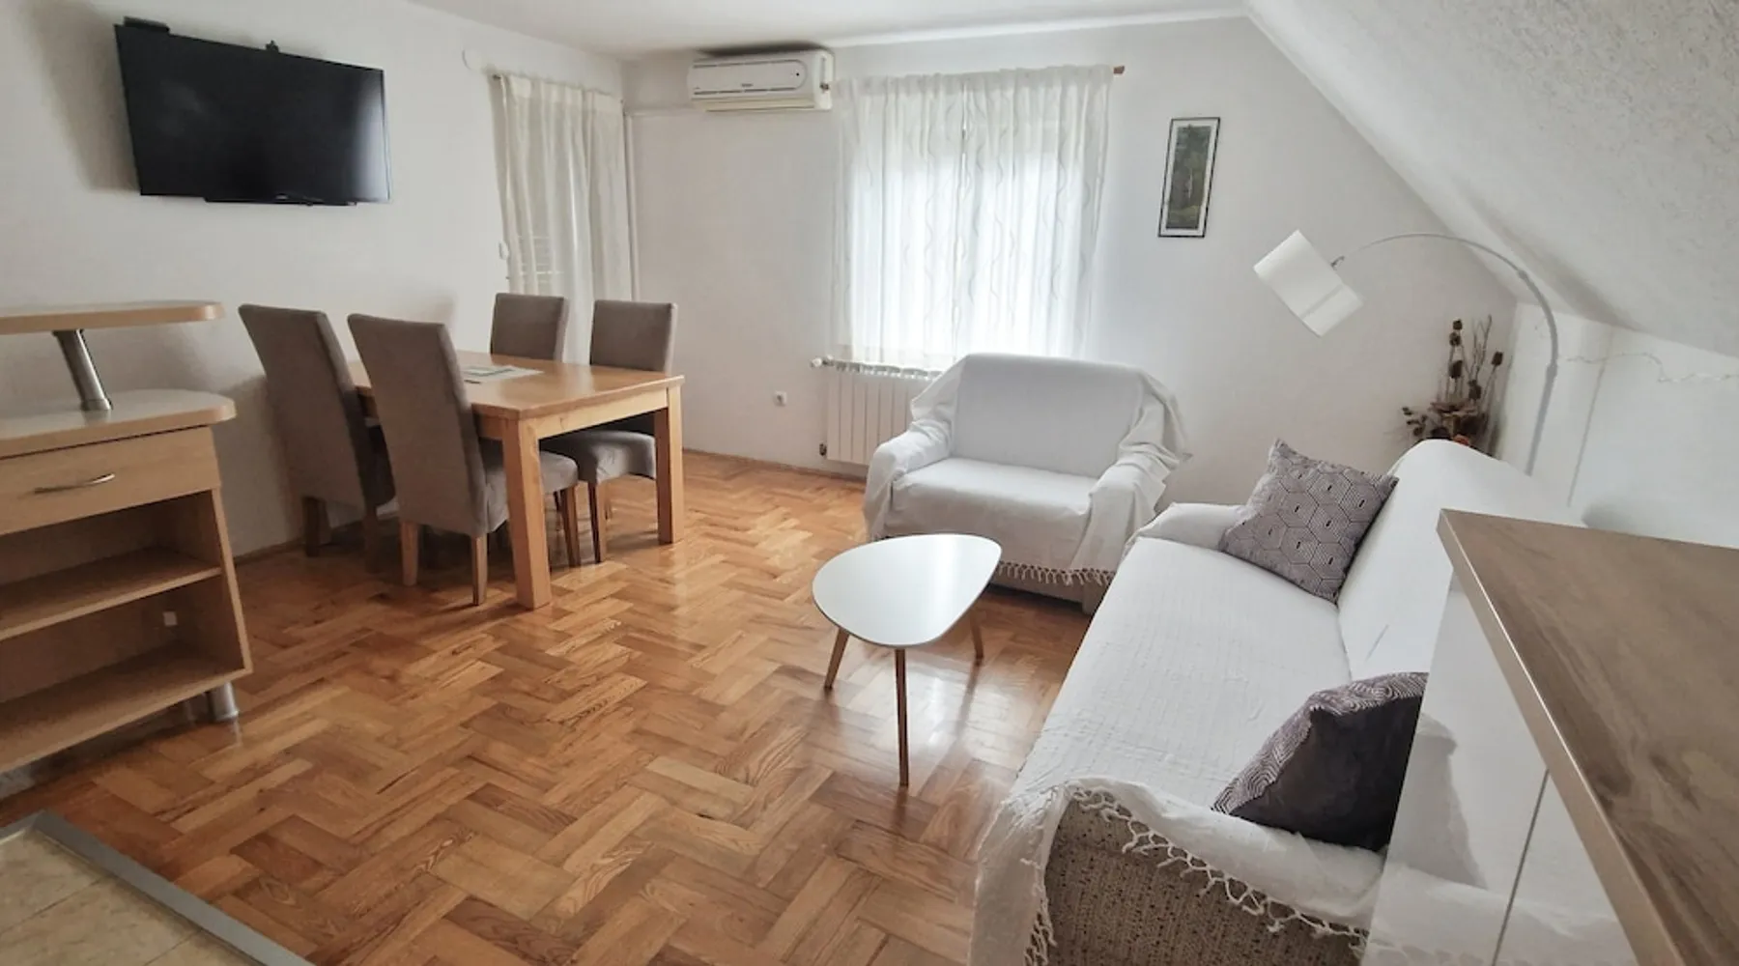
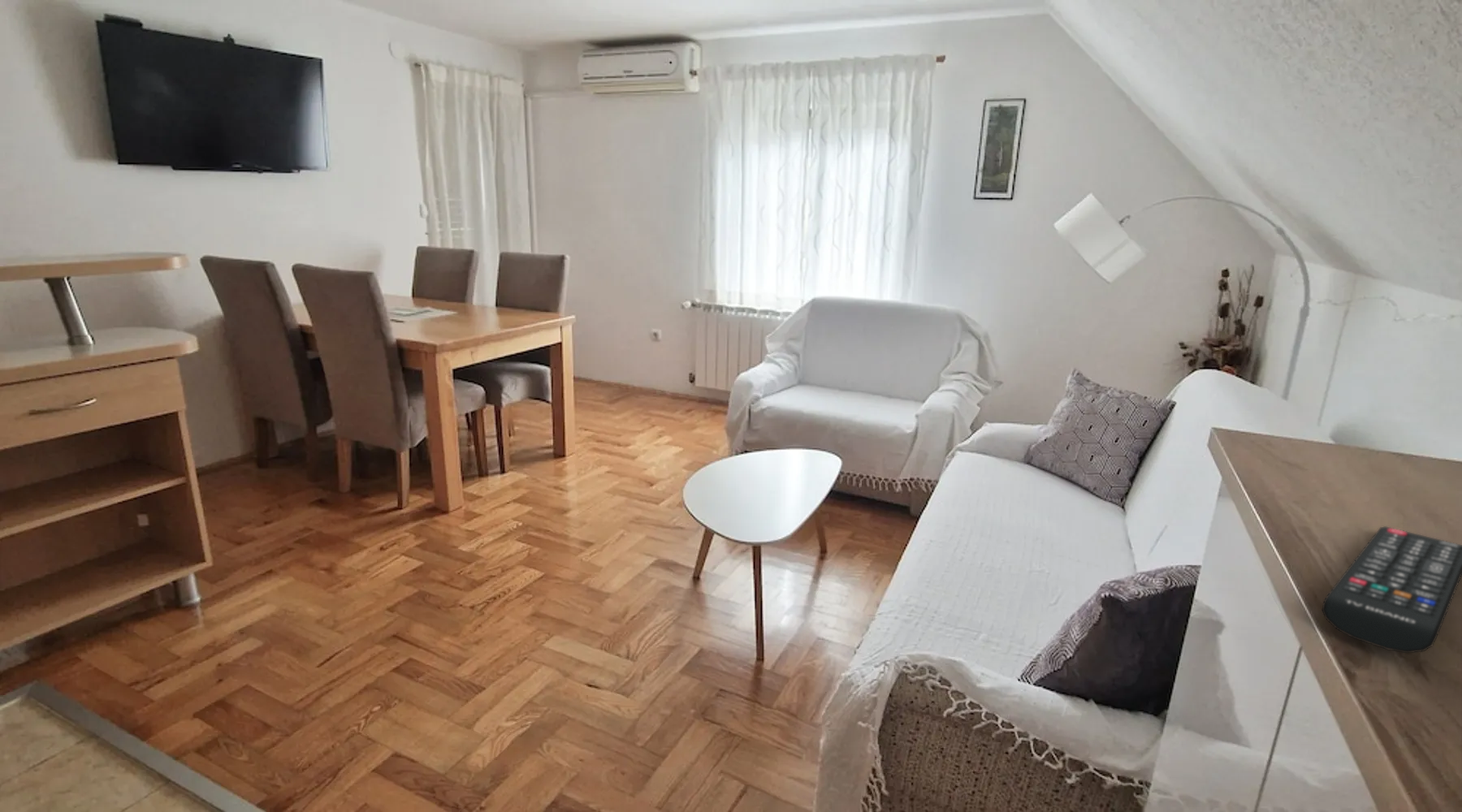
+ remote control [1321,525,1462,654]
